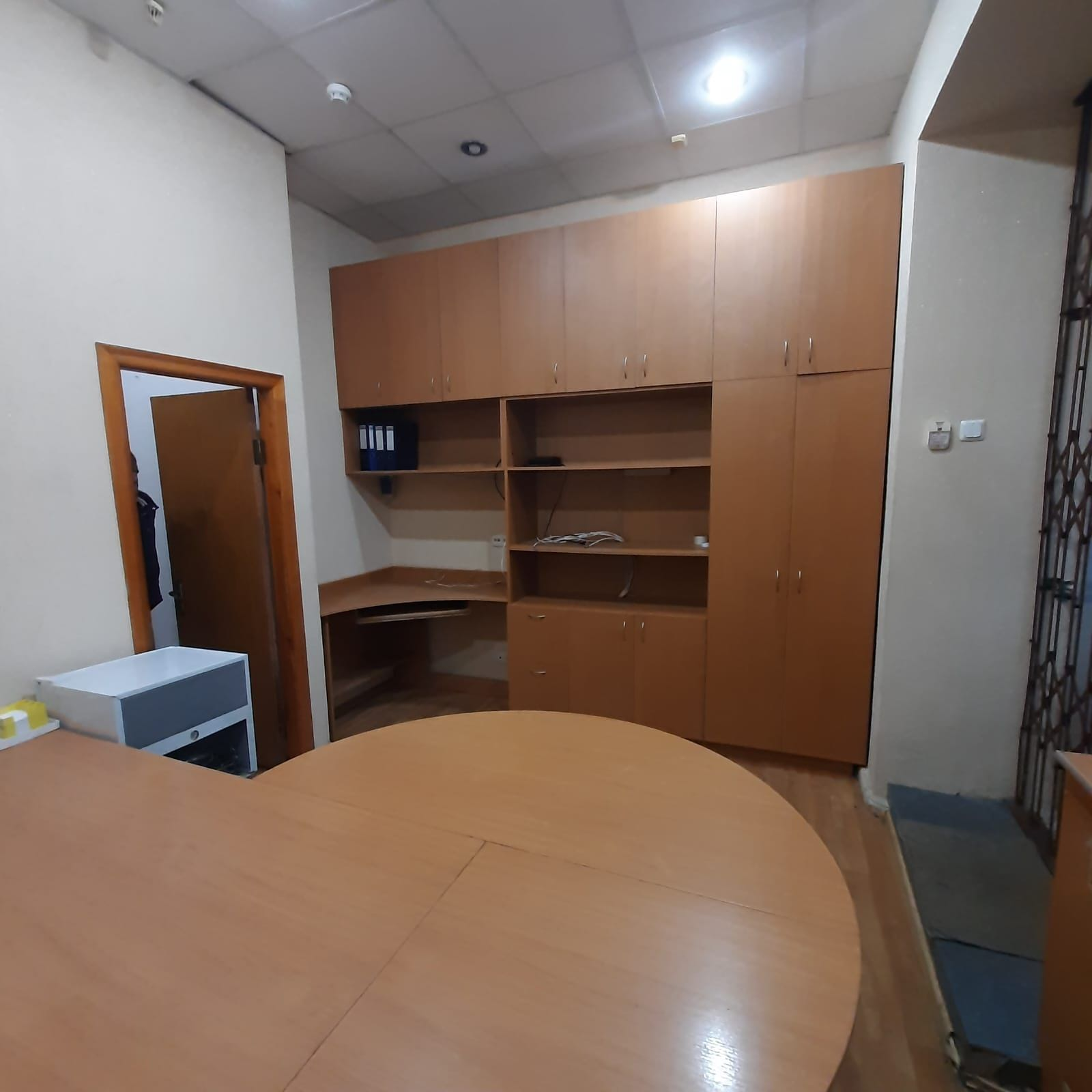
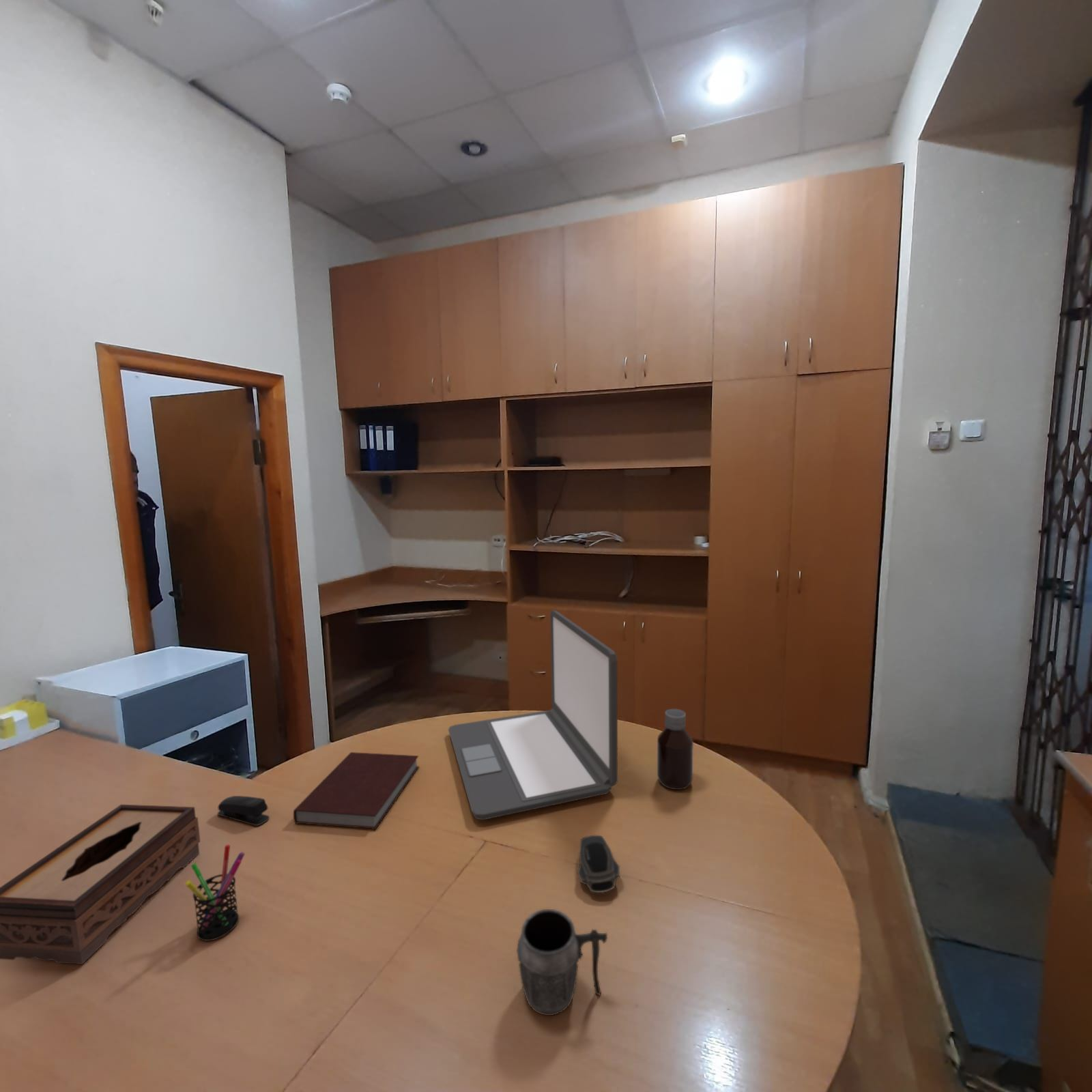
+ tissue box [0,804,201,965]
+ notebook [293,751,420,830]
+ mug [516,908,608,1016]
+ stapler [217,795,270,827]
+ computer mouse [577,835,620,893]
+ pen holder [184,844,245,942]
+ bottle [657,708,694,790]
+ laptop [448,609,618,820]
